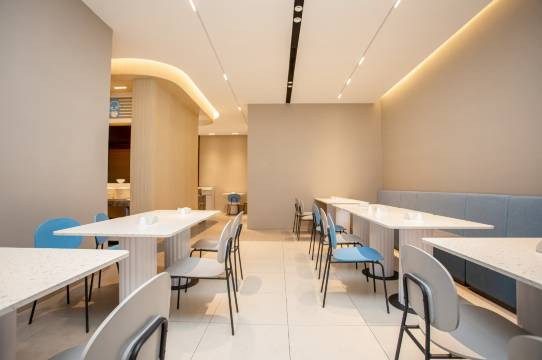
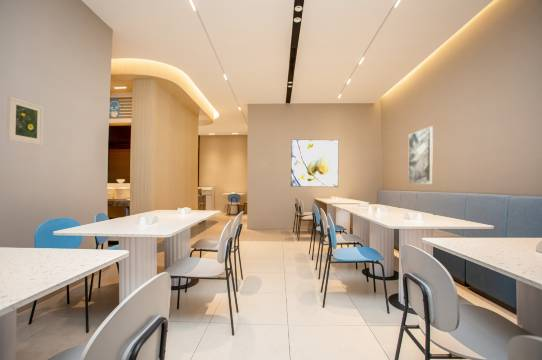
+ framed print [407,126,434,185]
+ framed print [6,95,45,146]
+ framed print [290,139,340,188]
